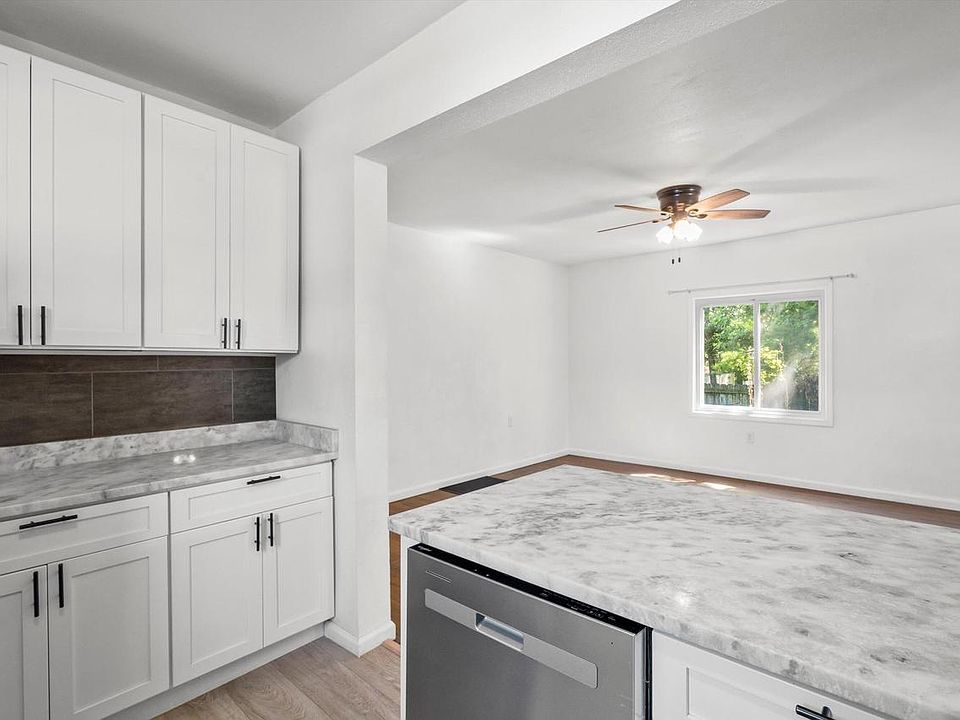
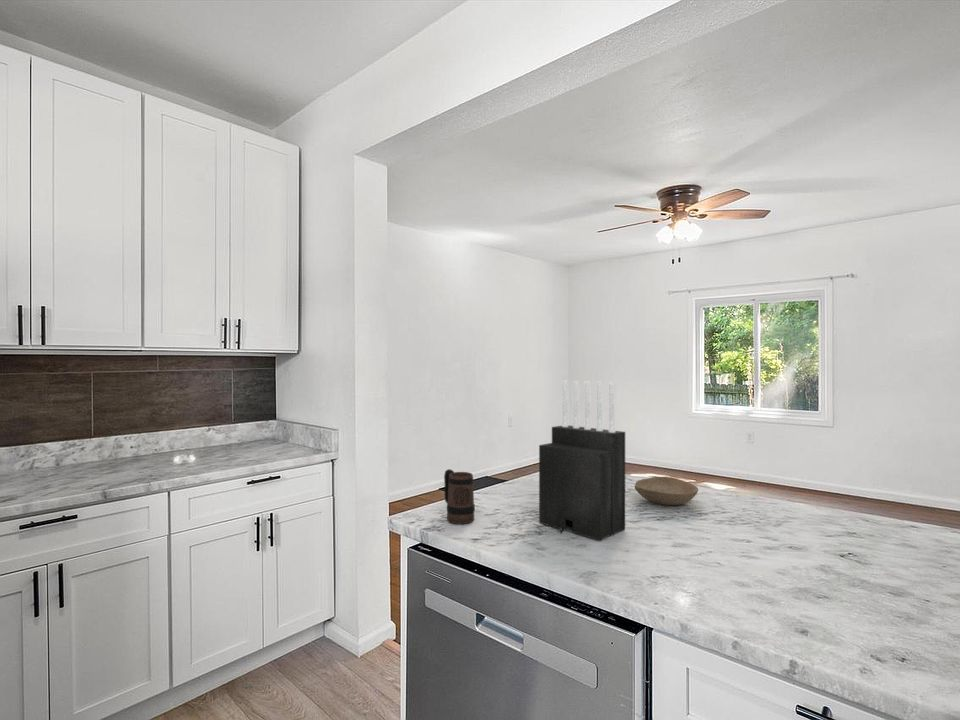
+ mug [443,468,476,525]
+ knife block [538,379,626,542]
+ bowl [634,476,699,506]
